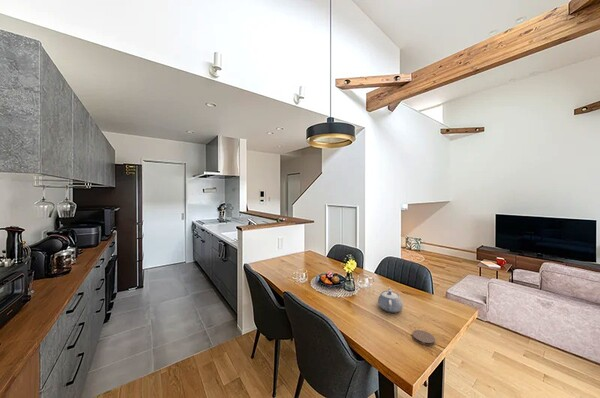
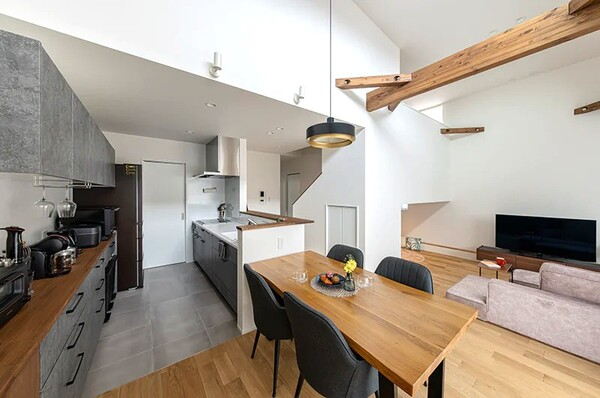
- coaster [411,329,436,347]
- teapot [377,286,404,314]
